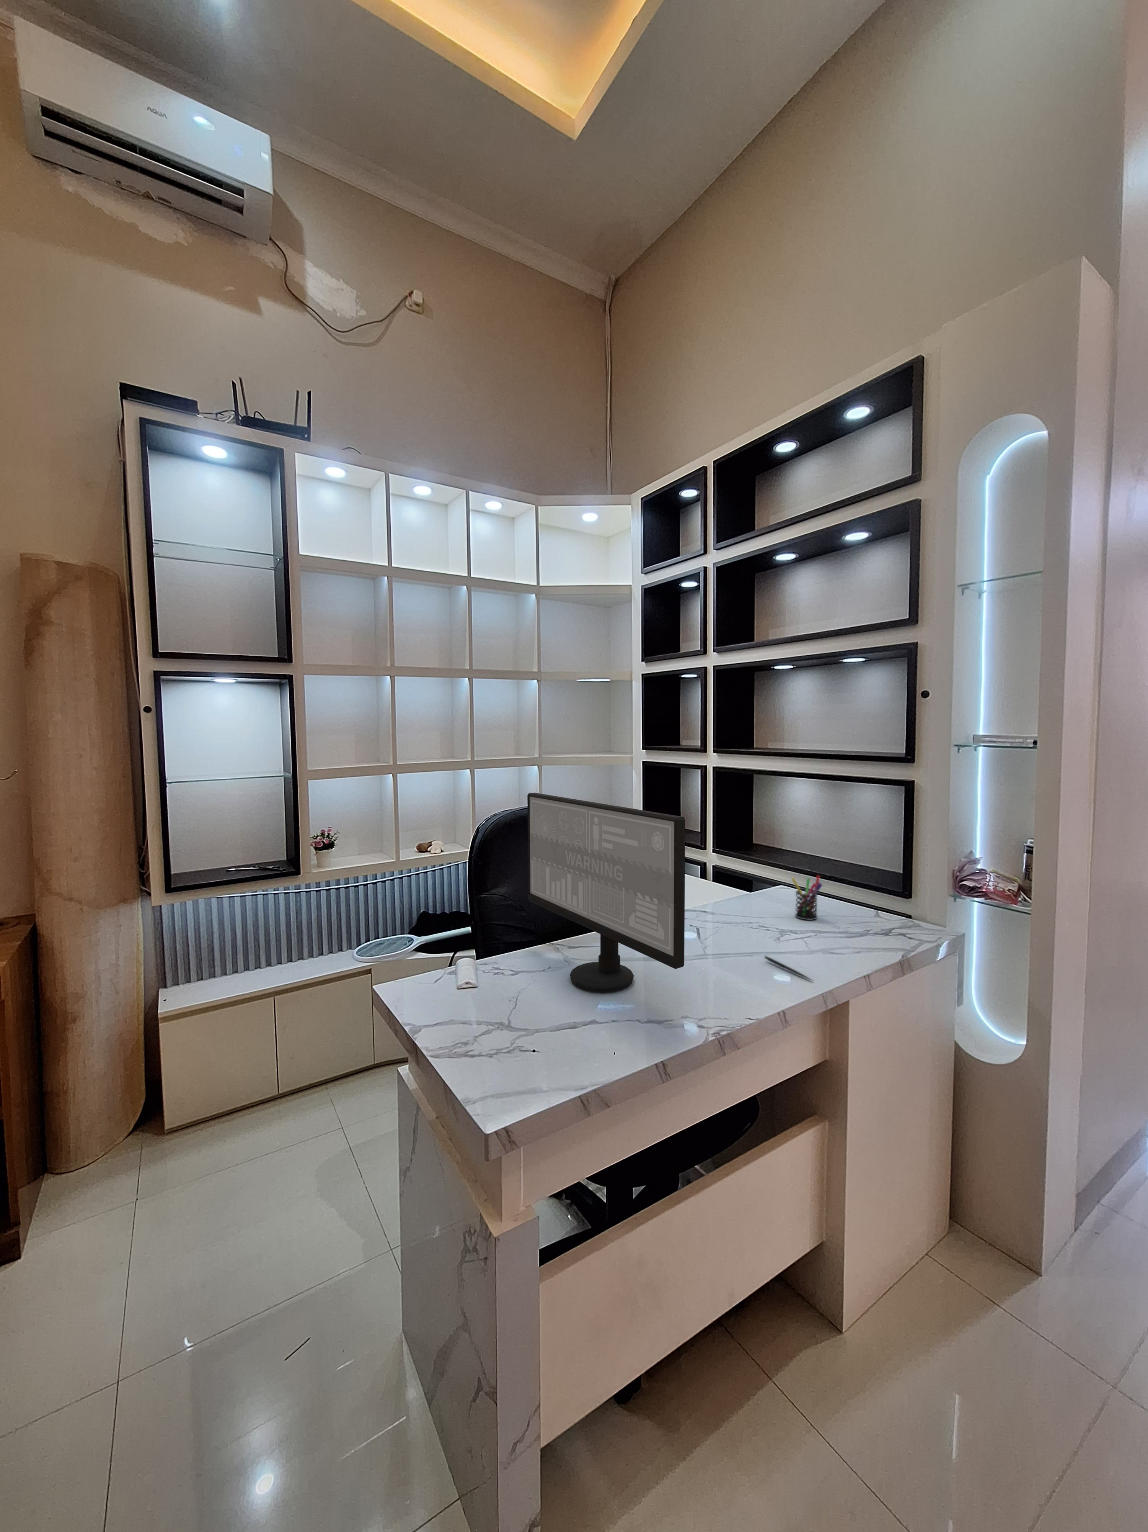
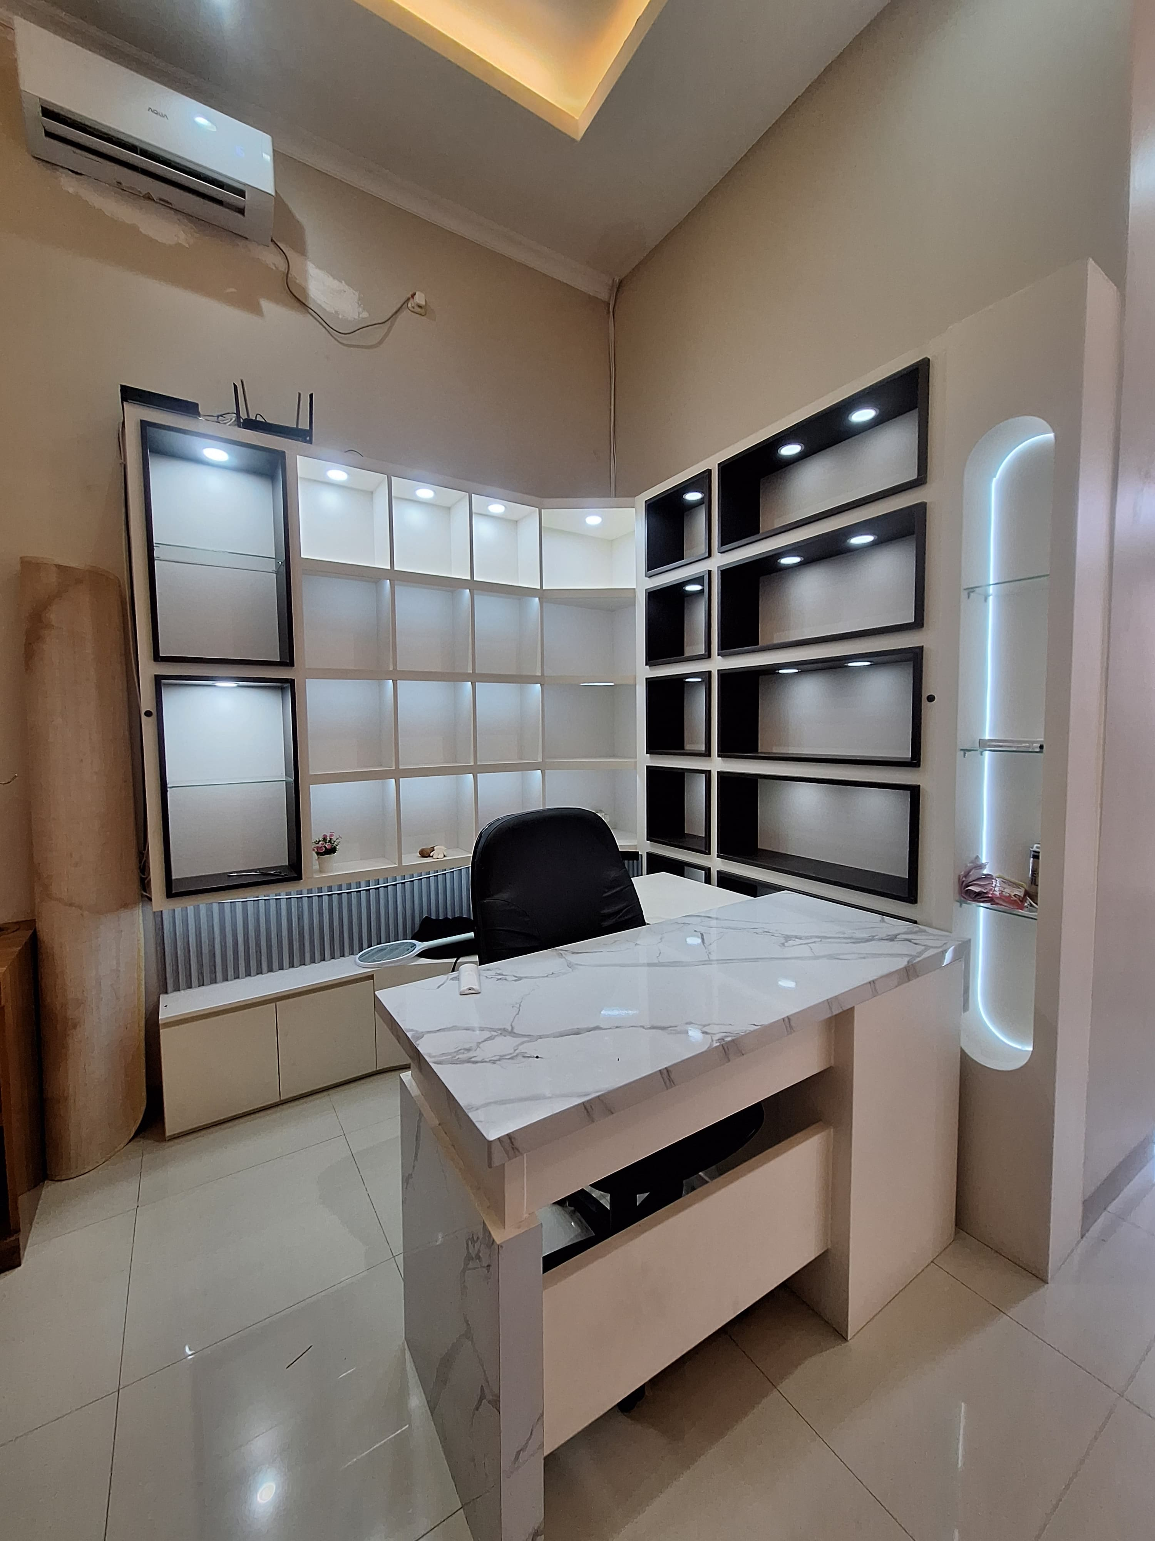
- computer monitor [527,793,685,993]
- pen [765,955,814,982]
- pen holder [791,876,822,920]
